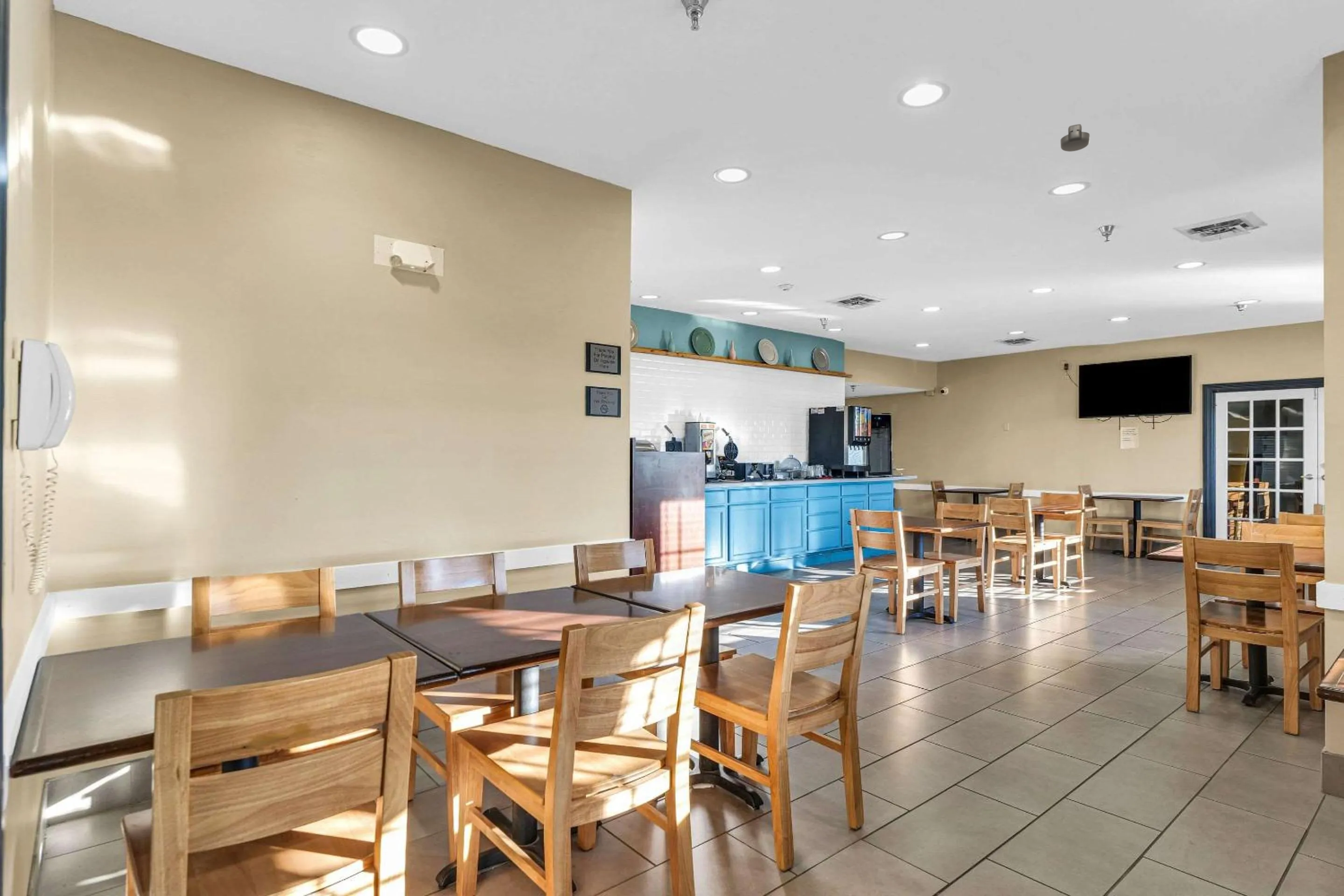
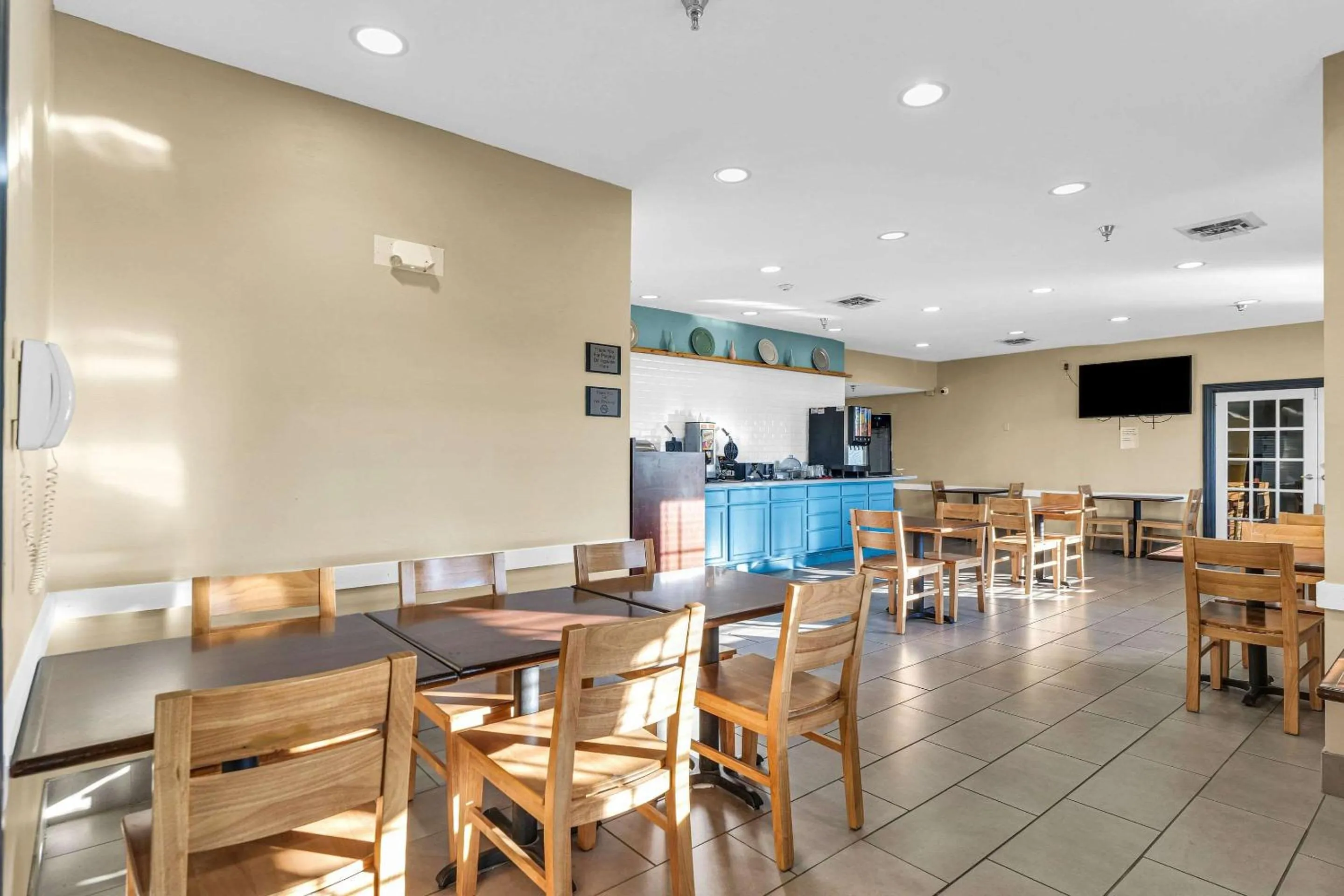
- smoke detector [1060,124,1090,152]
